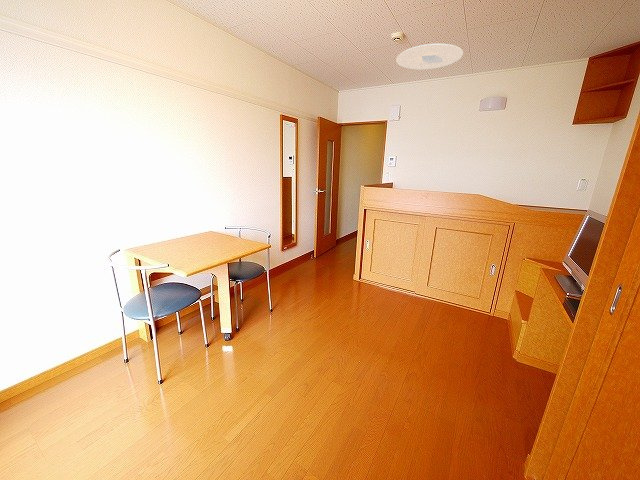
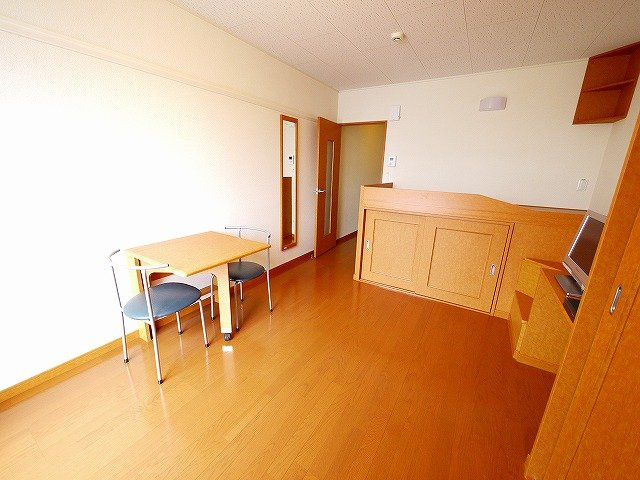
- ceiling light [395,43,464,70]
